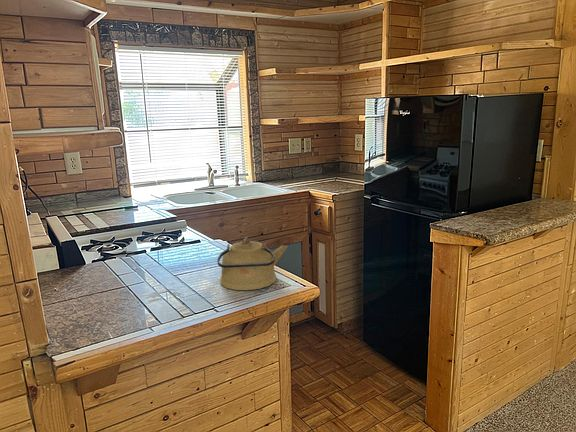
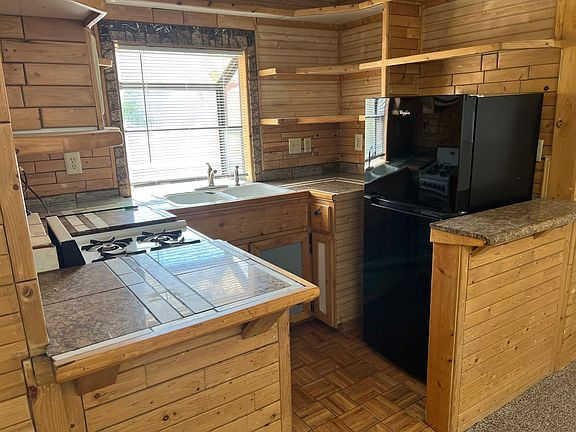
- kettle [216,236,288,291]
